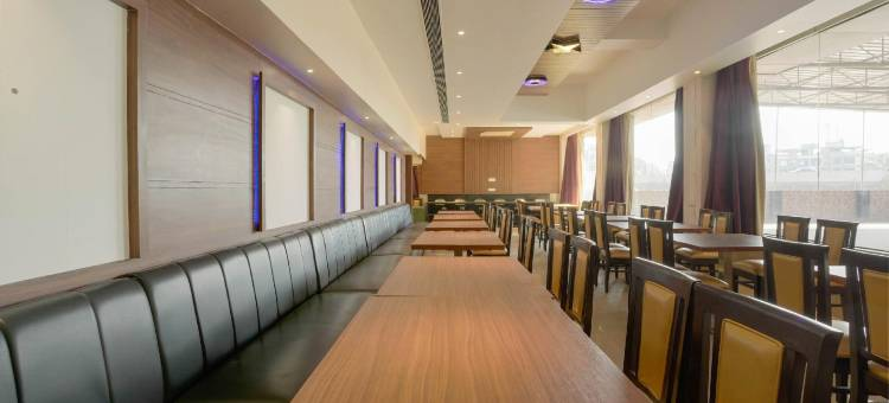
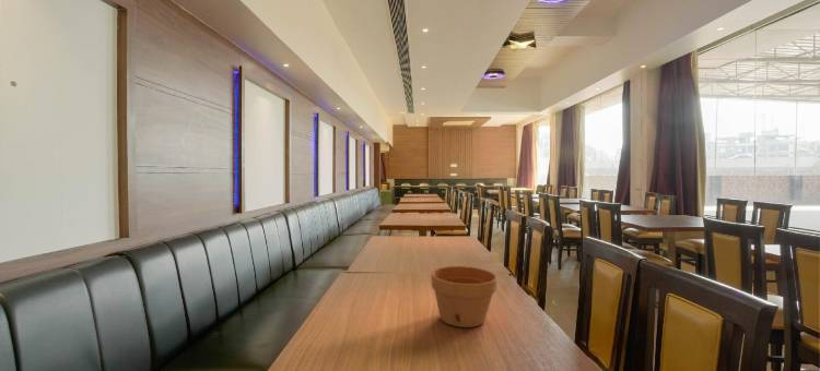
+ flower pot [430,265,499,328]
